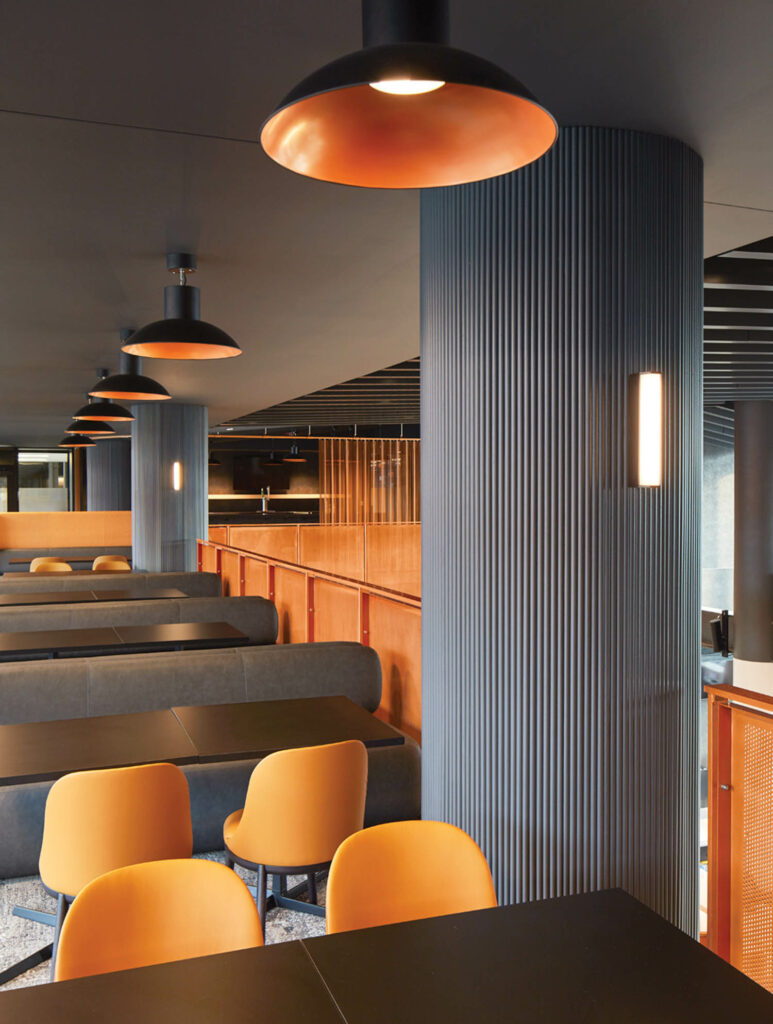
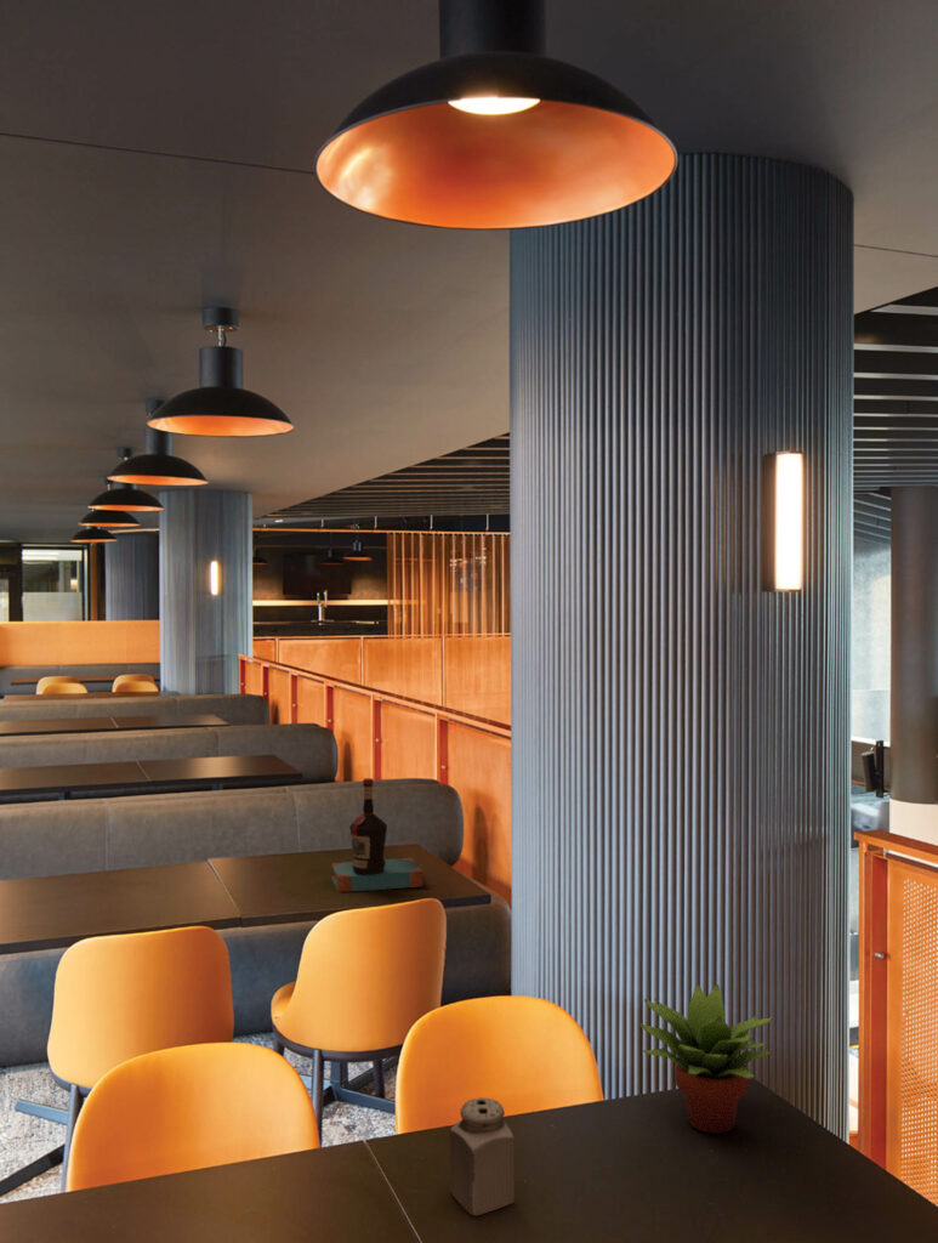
+ bottle [330,777,423,893]
+ salt shaker [449,1096,516,1216]
+ succulent plant [638,983,775,1135]
